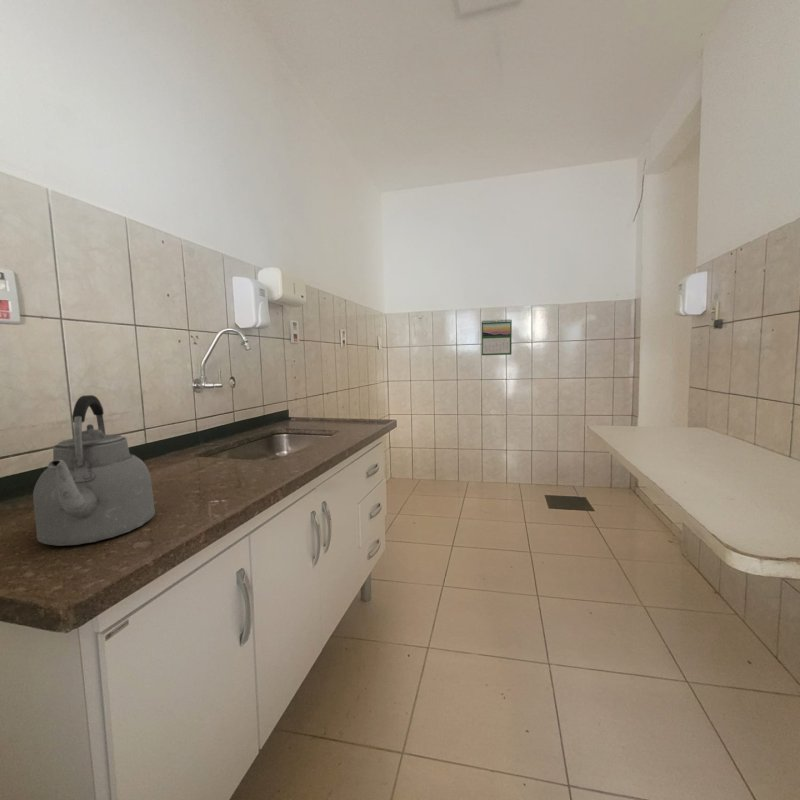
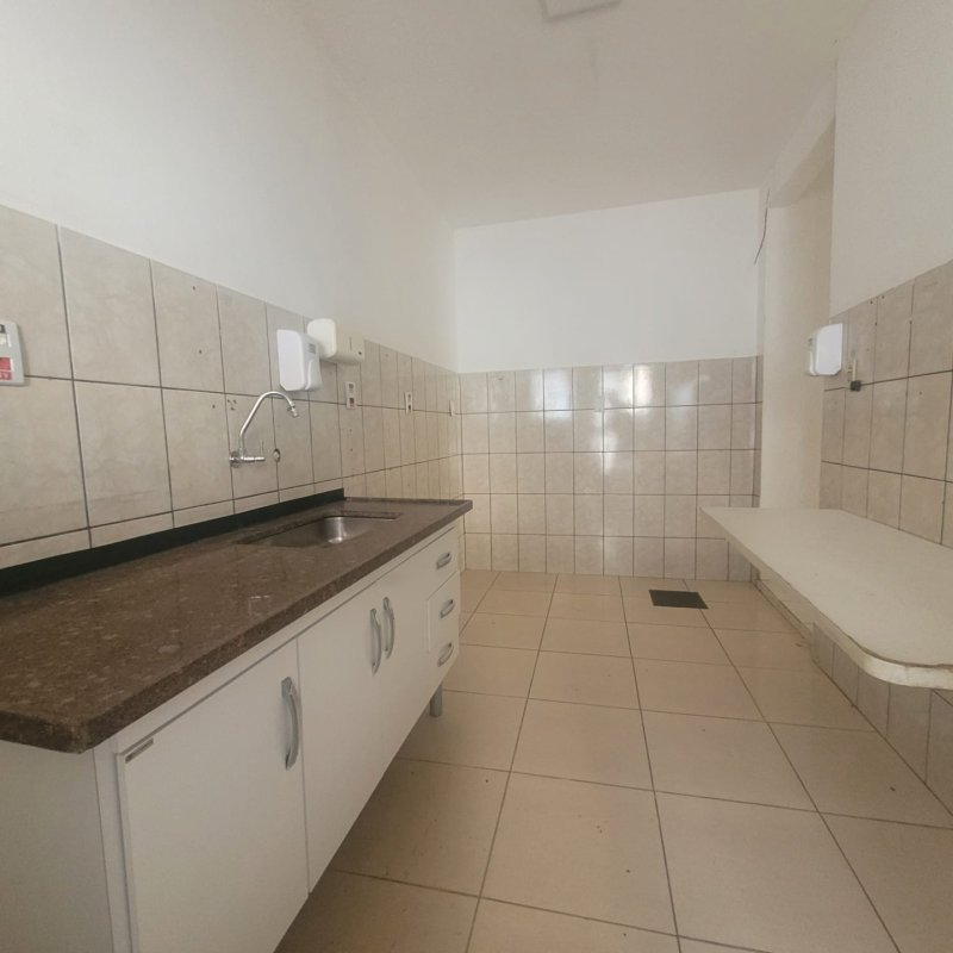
- kettle [32,394,156,547]
- calendar [481,318,513,356]
